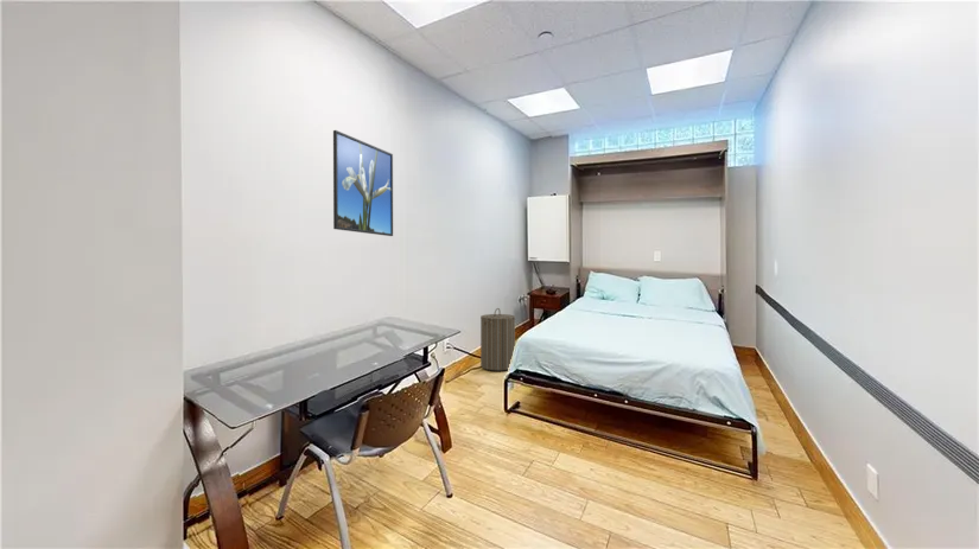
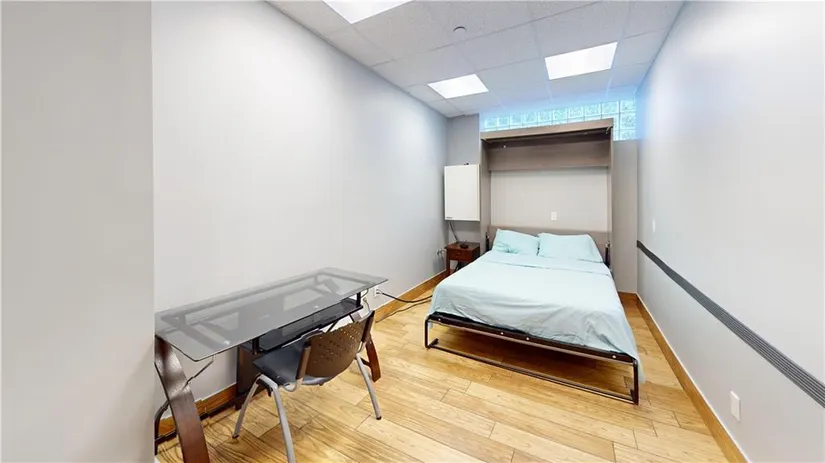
- laundry hamper [479,307,516,371]
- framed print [332,129,394,237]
